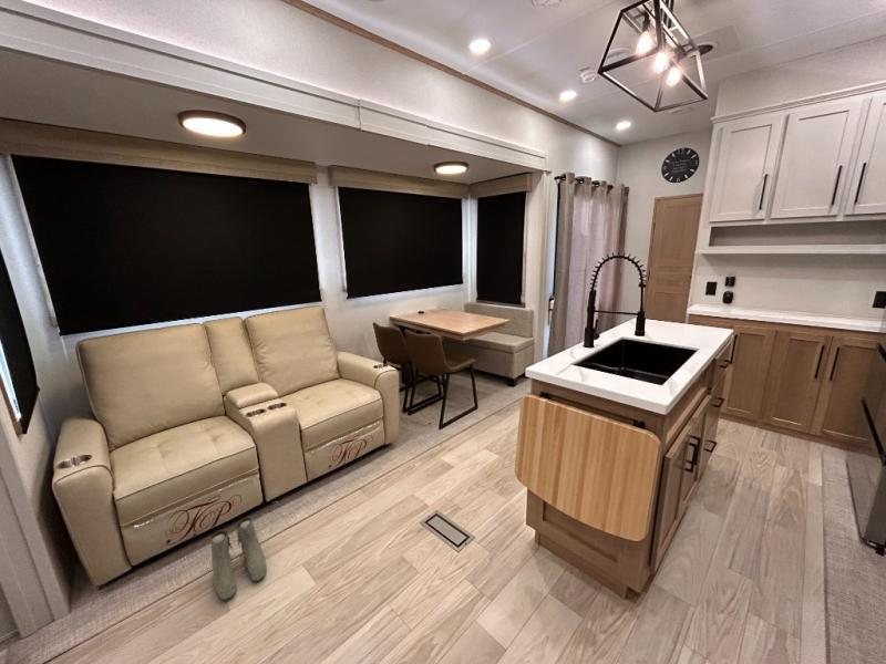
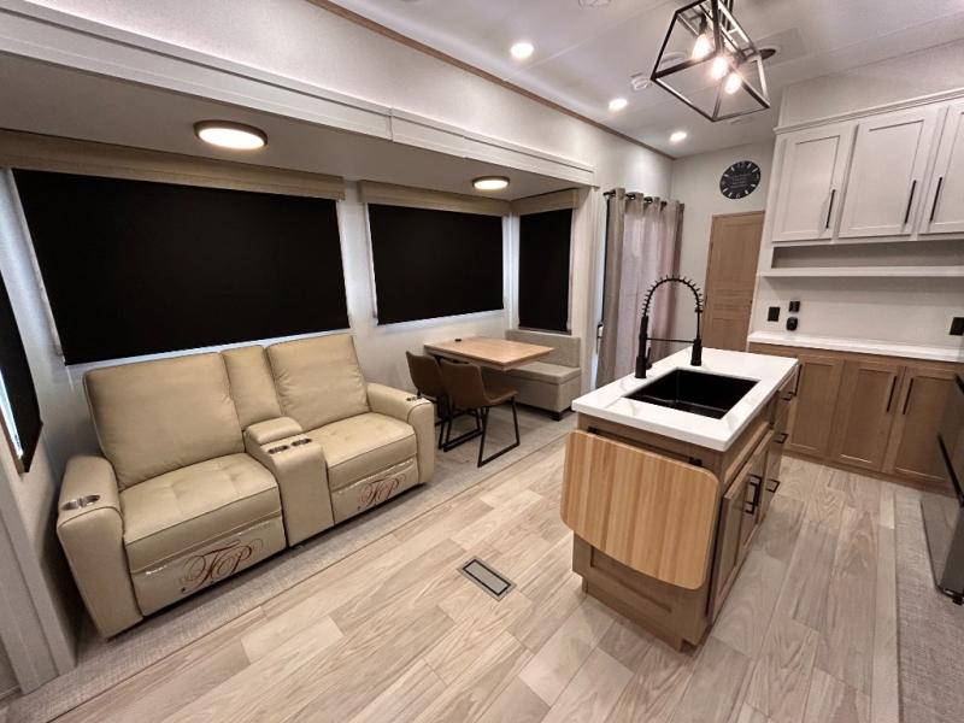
- boots [209,517,267,601]
